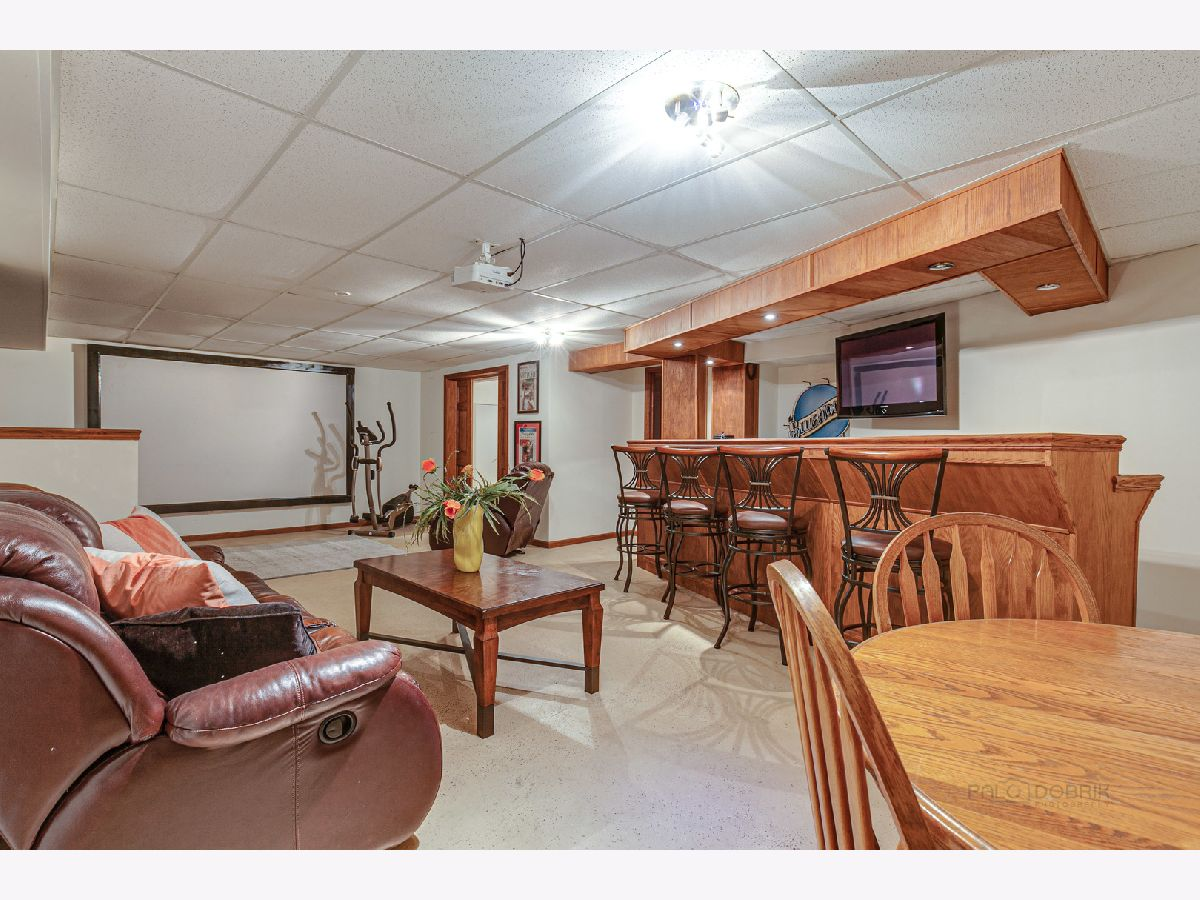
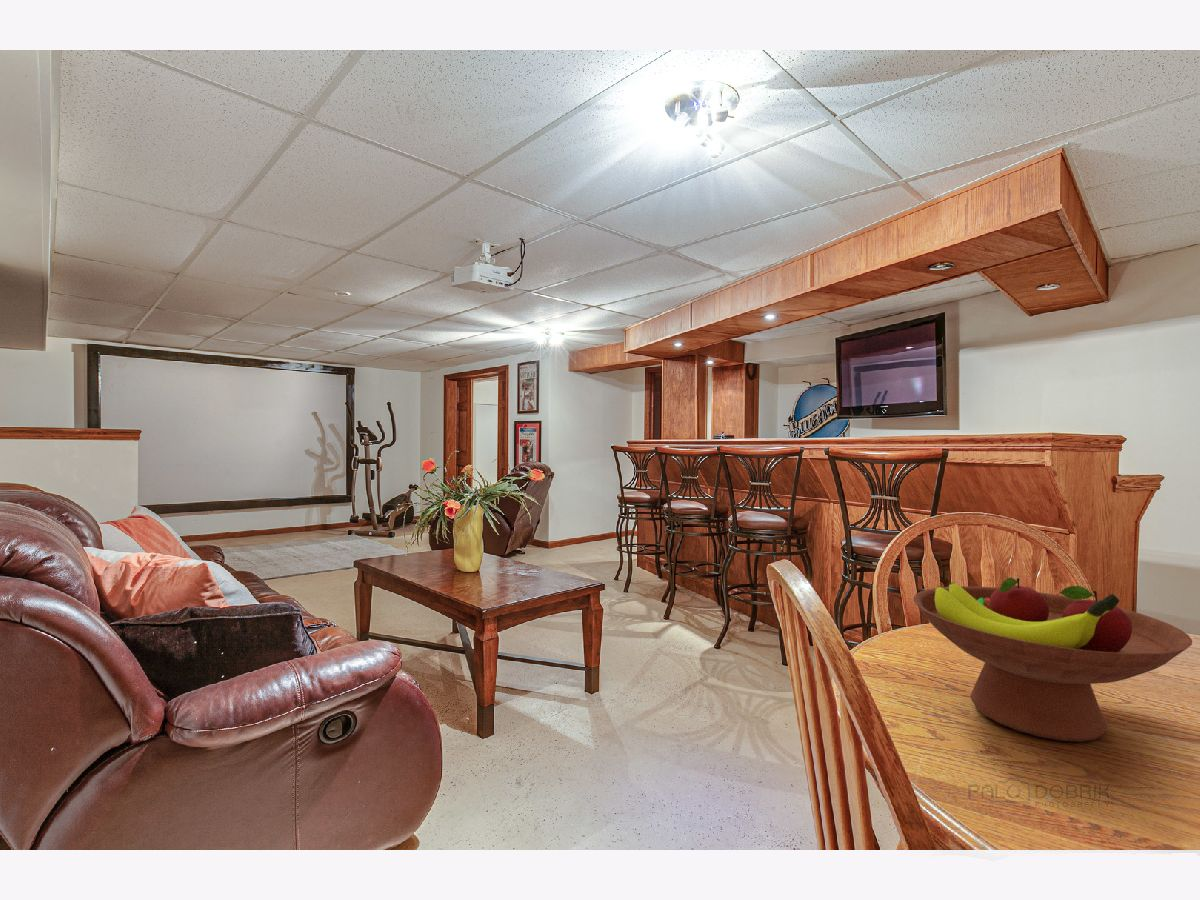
+ fruit bowl [913,576,1193,743]
